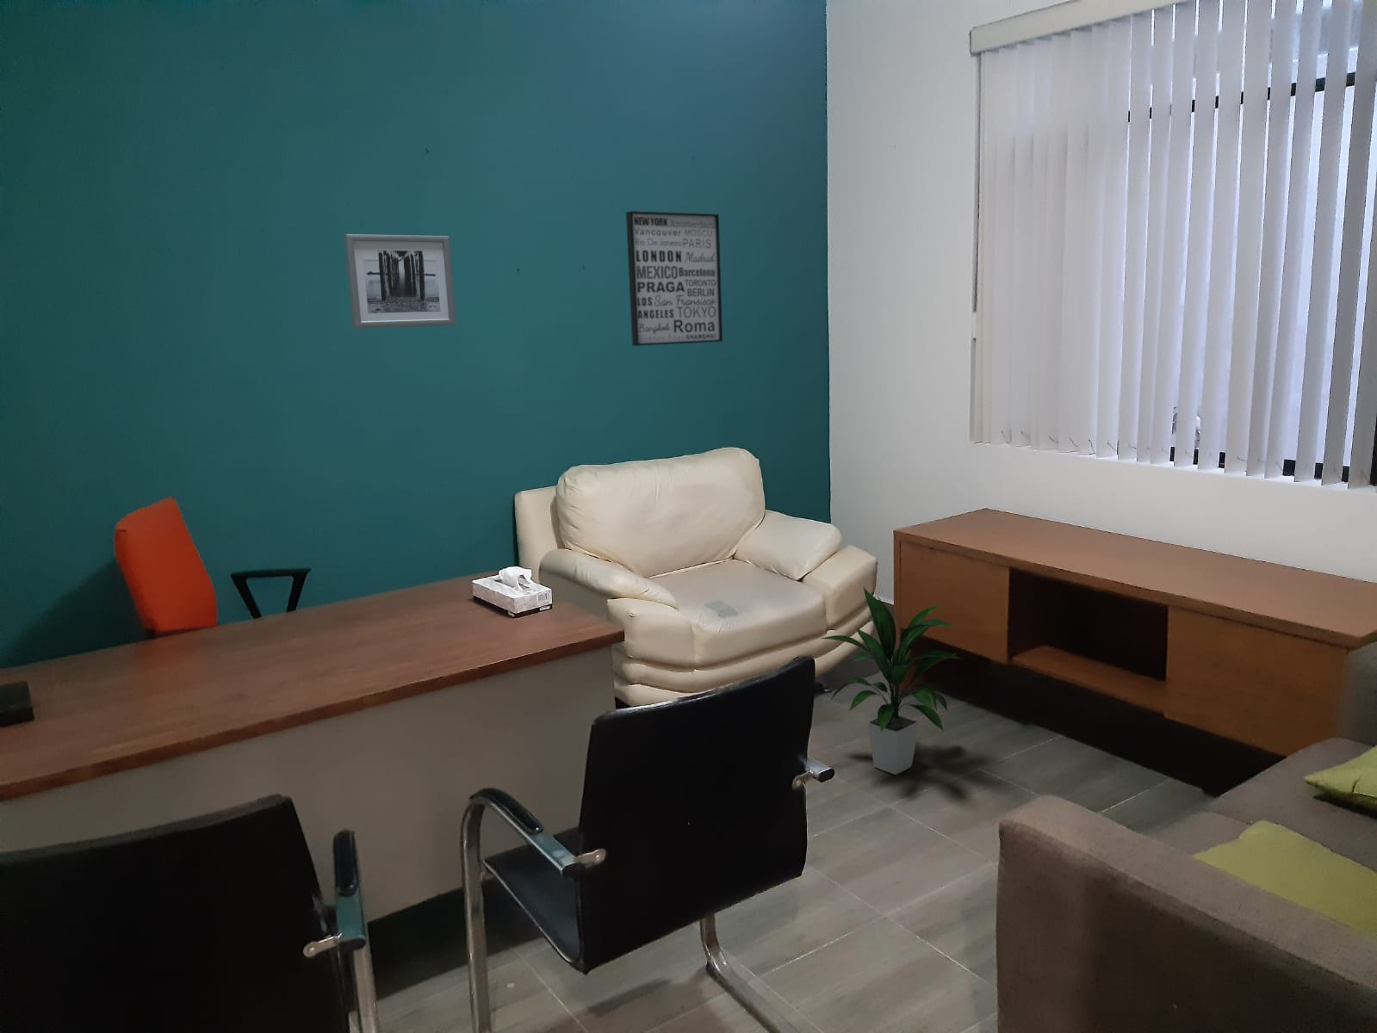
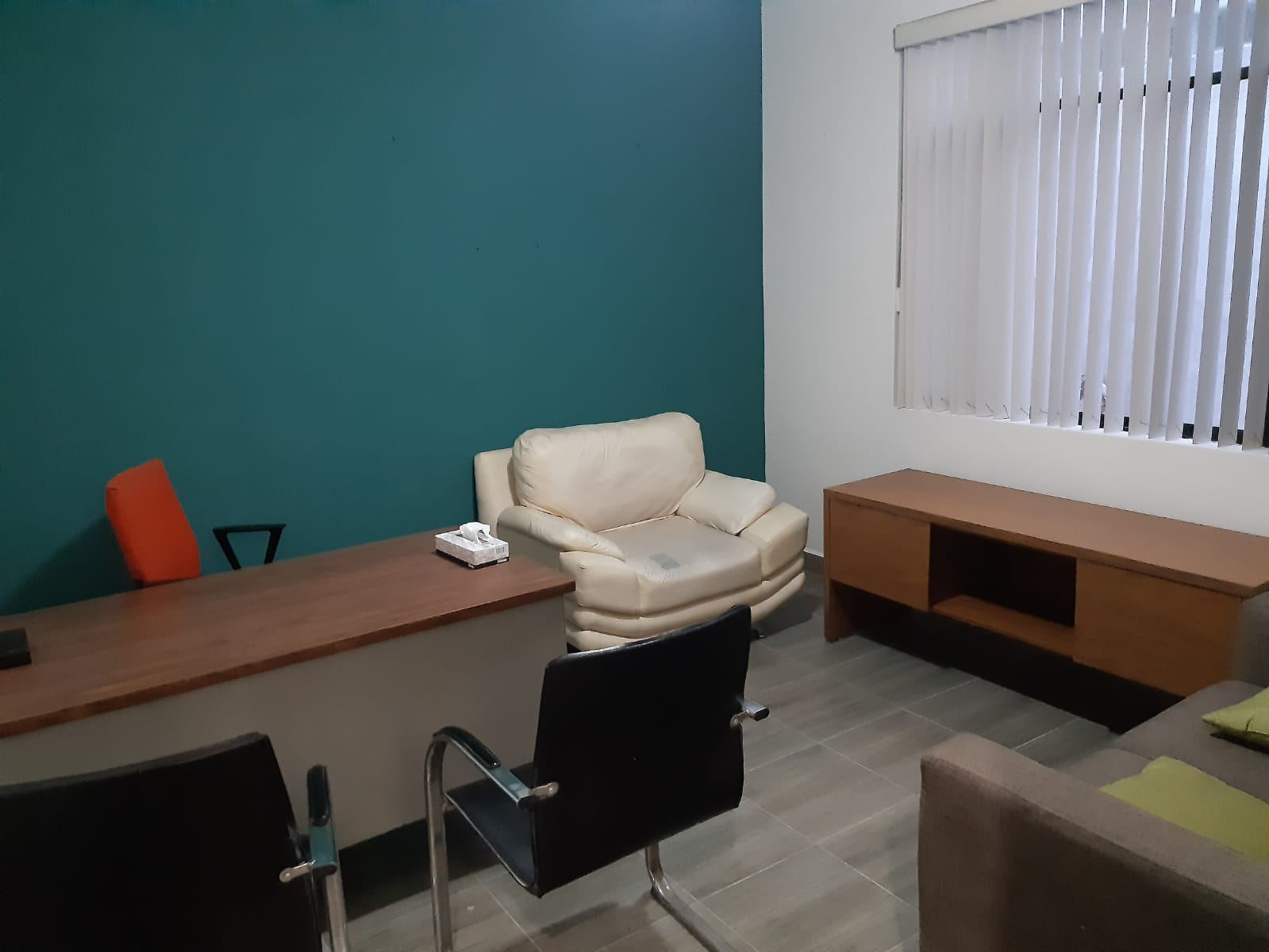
- wall art [625,211,724,347]
- wall art [344,233,457,330]
- indoor plant [817,585,961,776]
